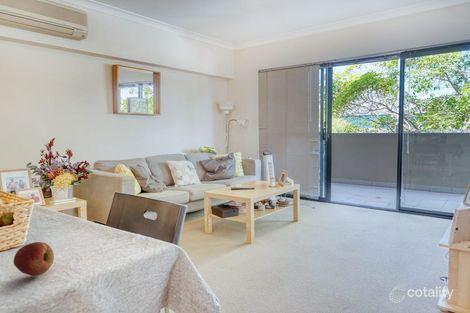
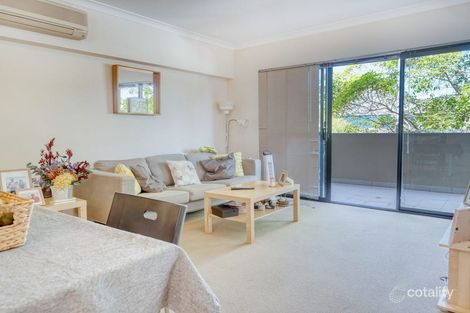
- apple [12,241,55,277]
